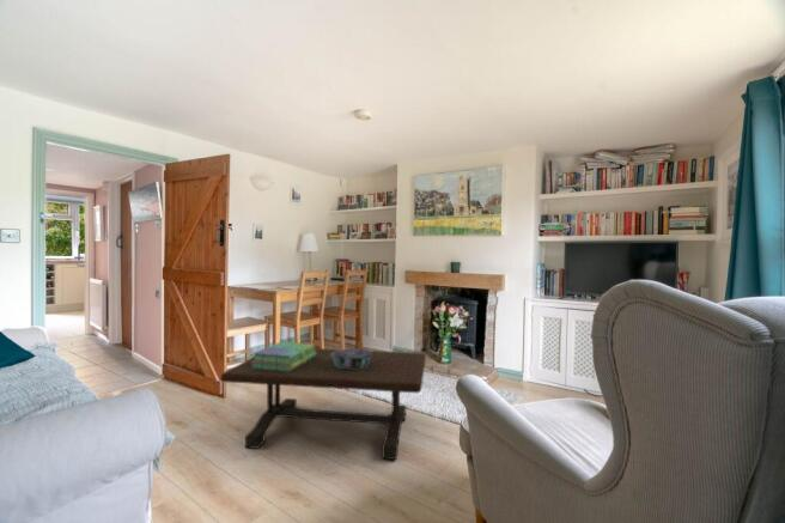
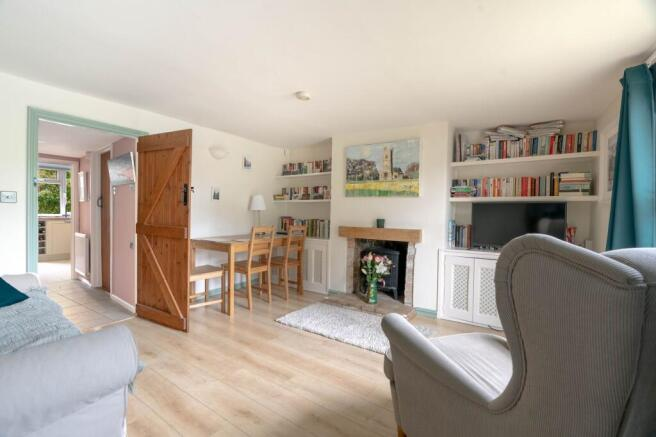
- decorative bowl [331,347,373,370]
- coffee table [220,347,427,461]
- stack of books [251,340,316,371]
